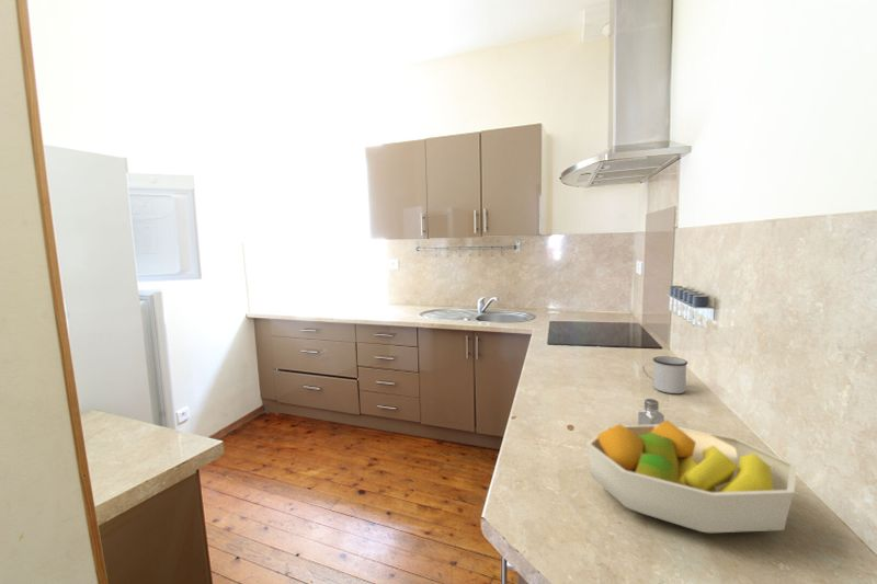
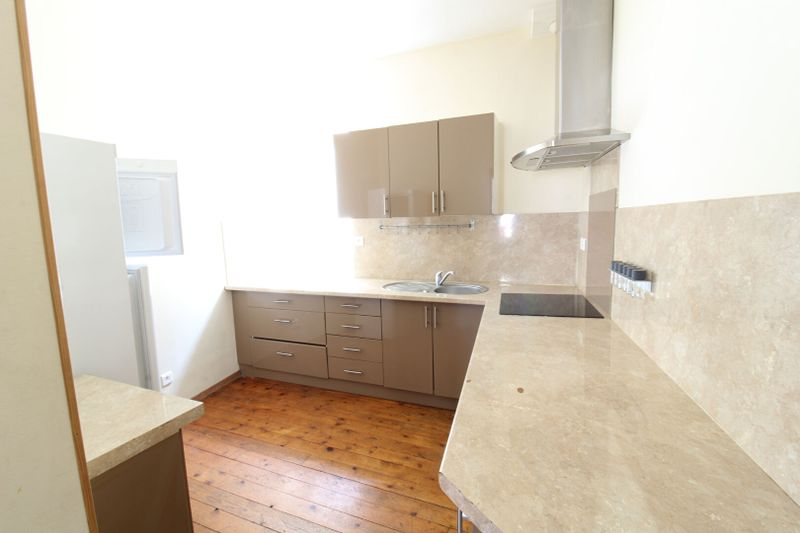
- saltshaker [637,398,665,425]
- fruit bowl [585,419,798,534]
- mug [641,355,688,394]
